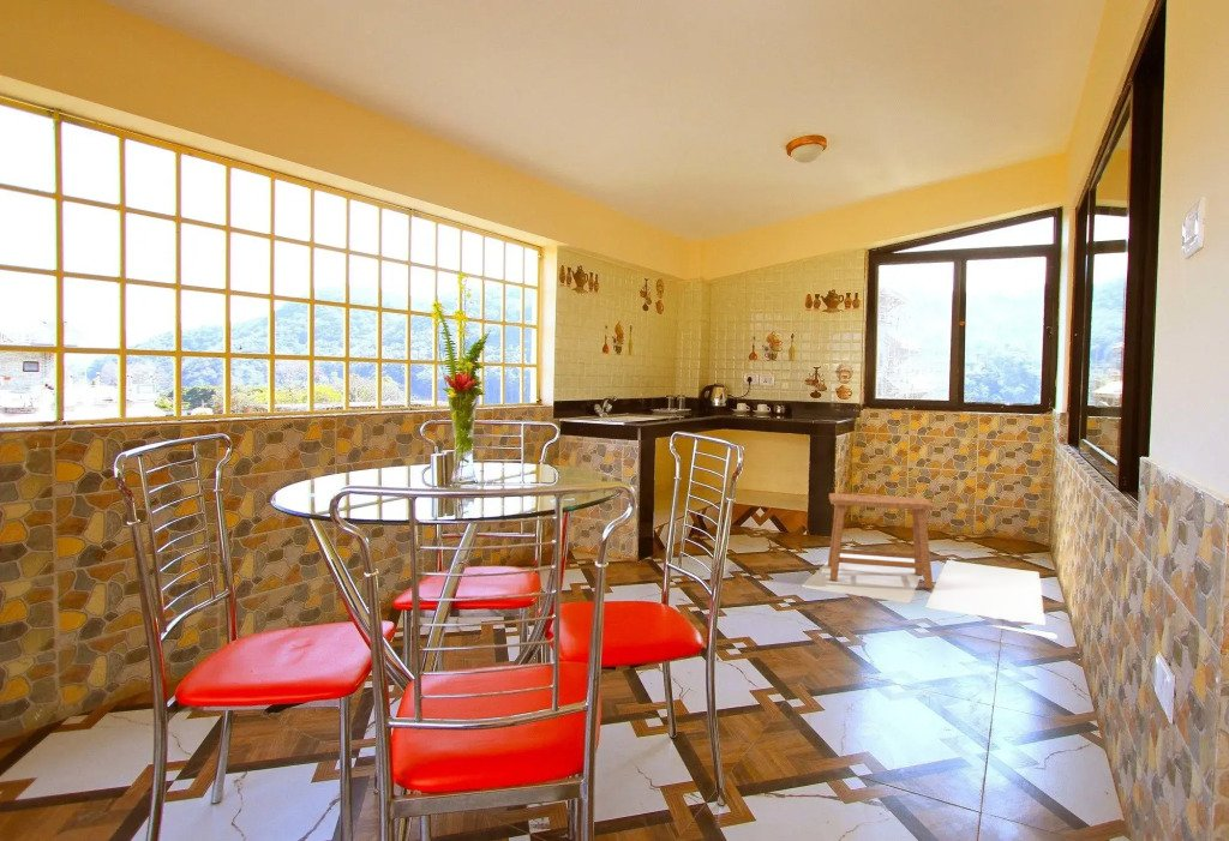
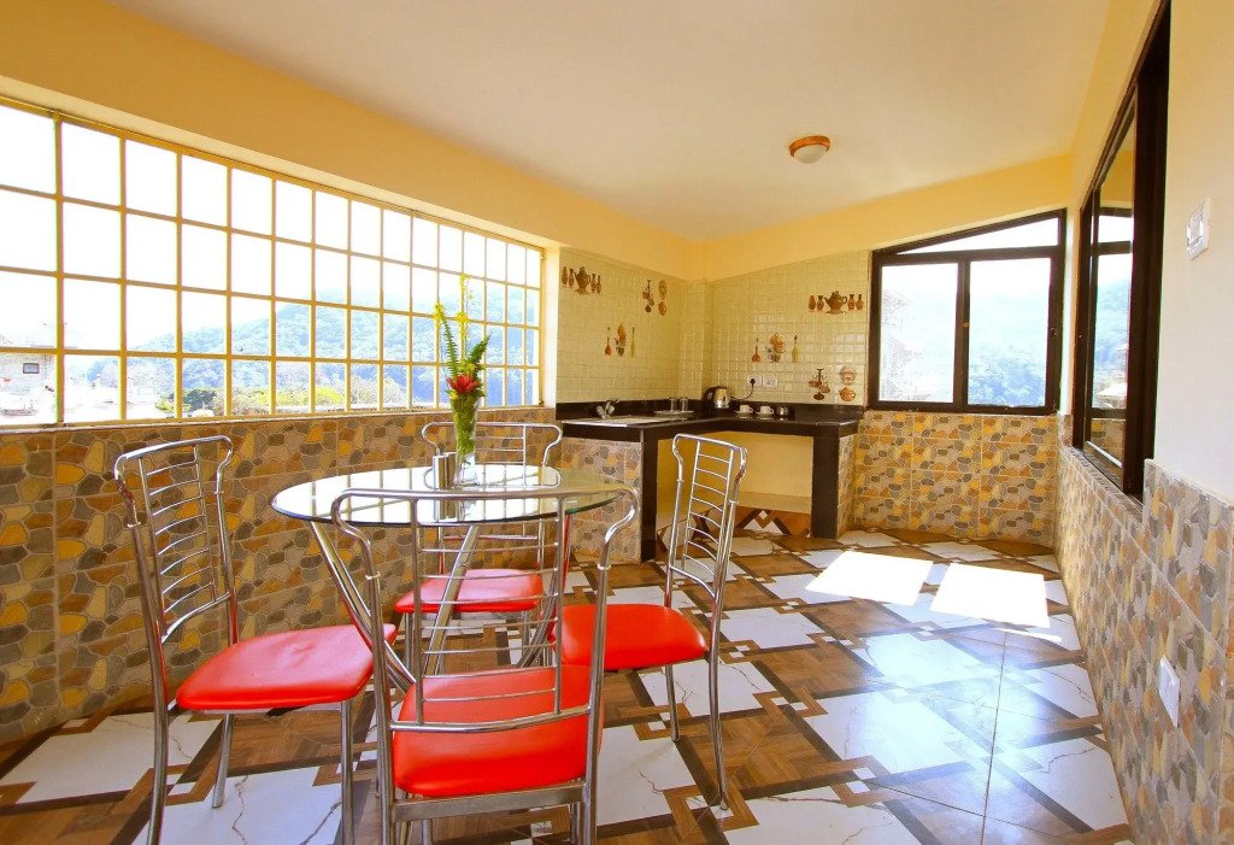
- stool [827,492,935,589]
